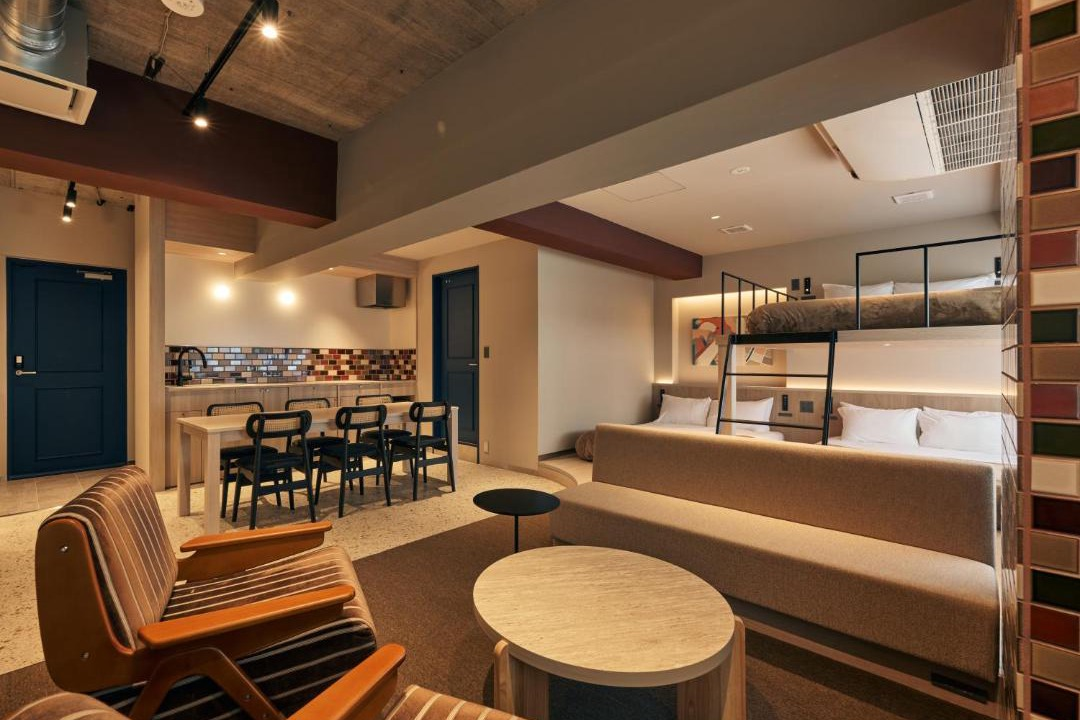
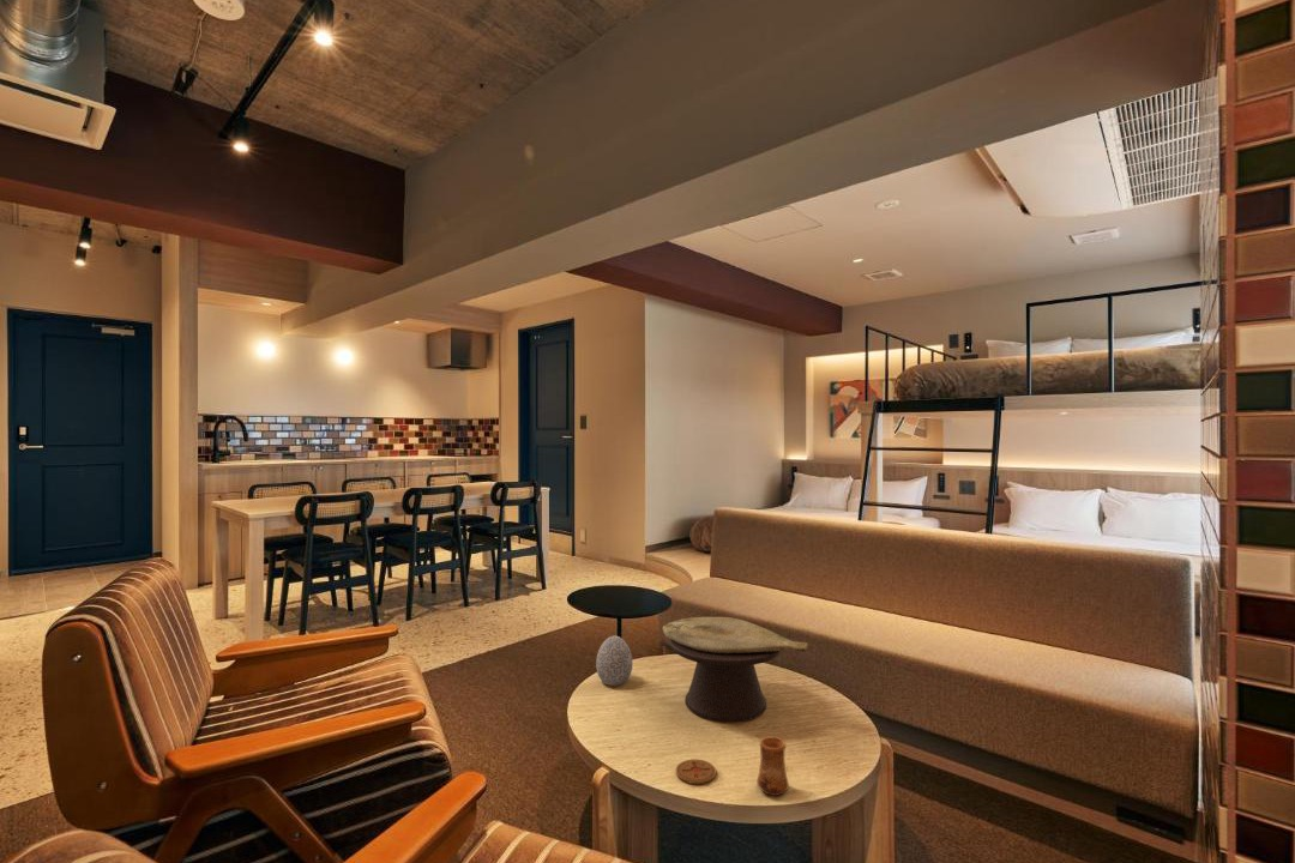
+ coaster [675,759,717,785]
+ decorative bowl [662,616,809,723]
+ cup [755,736,790,797]
+ decorative egg [595,634,634,687]
